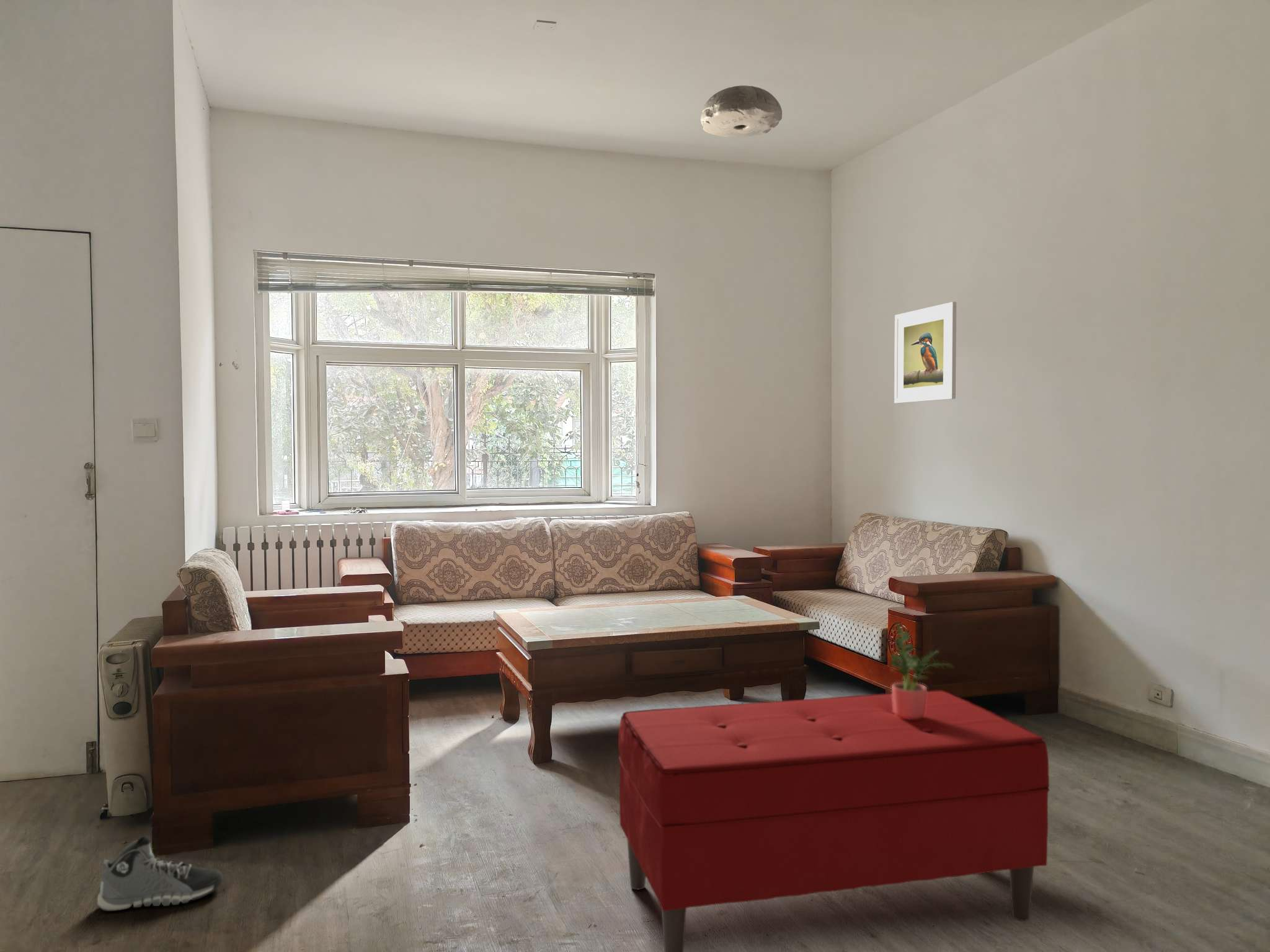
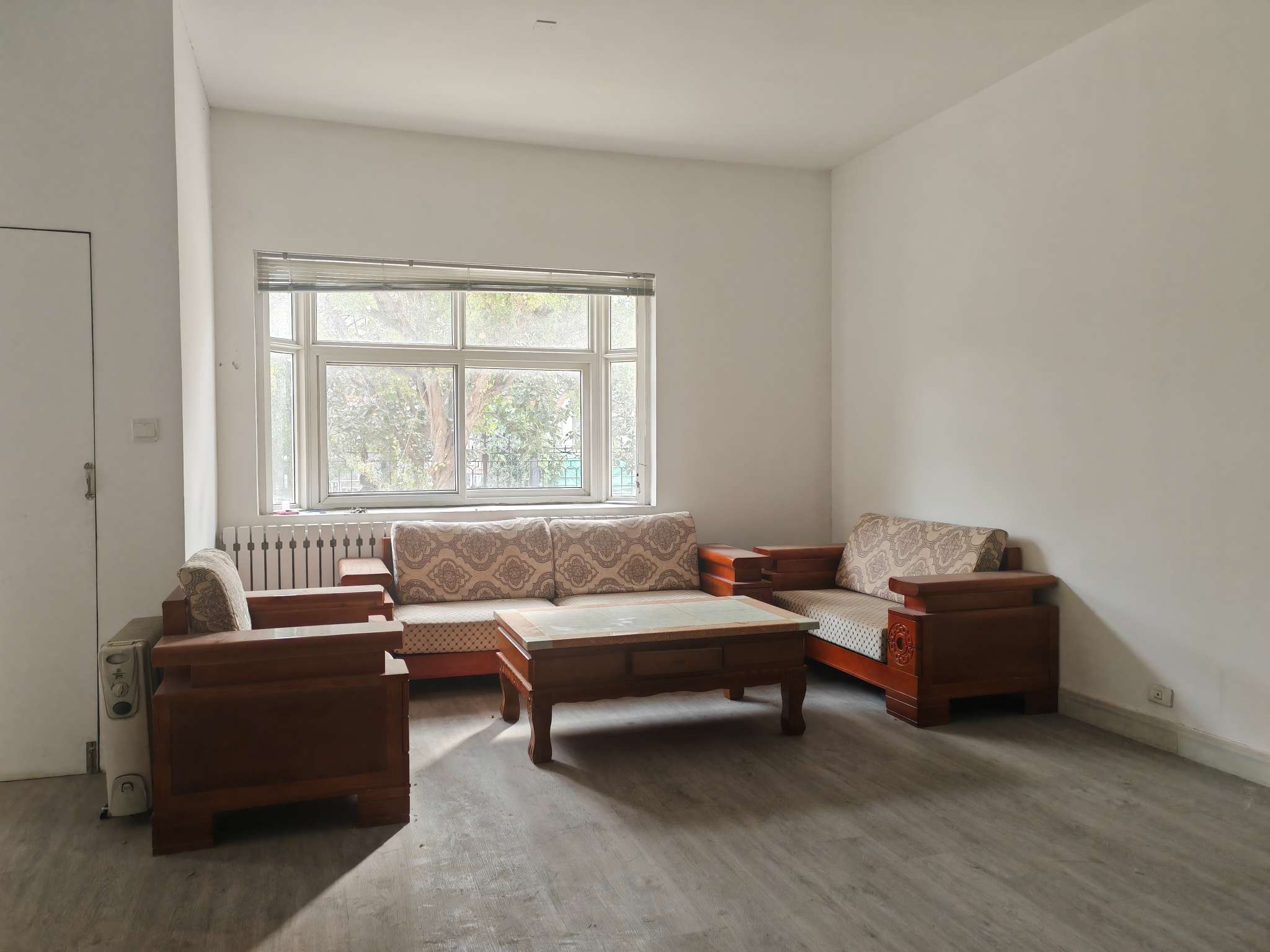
- potted plant [889,620,956,720]
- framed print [894,301,957,404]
- bench [618,690,1050,952]
- sneaker [97,835,224,912]
- ceiling light [700,85,783,138]
